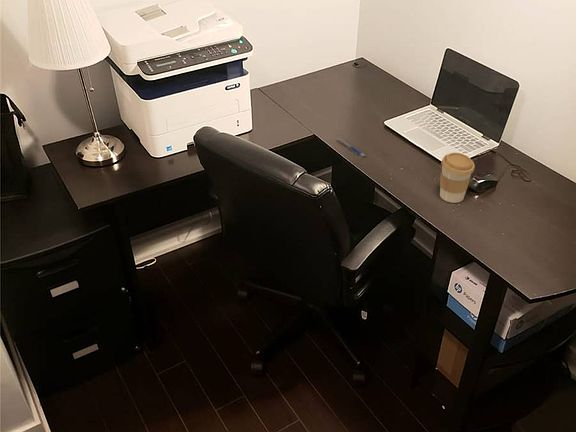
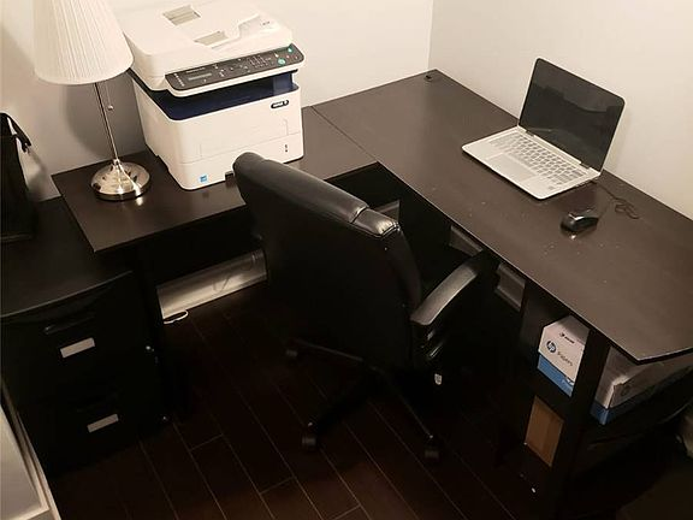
- coffee cup [439,152,475,204]
- pen [335,137,366,158]
